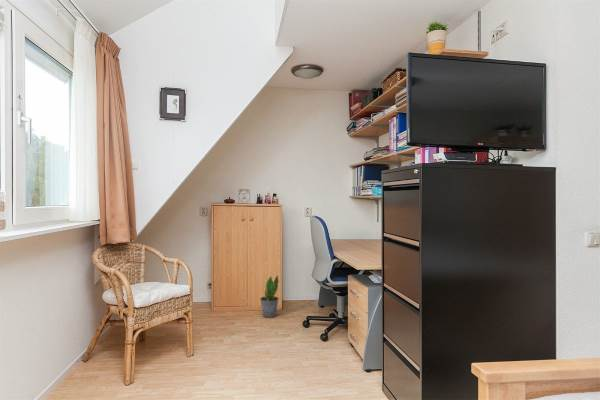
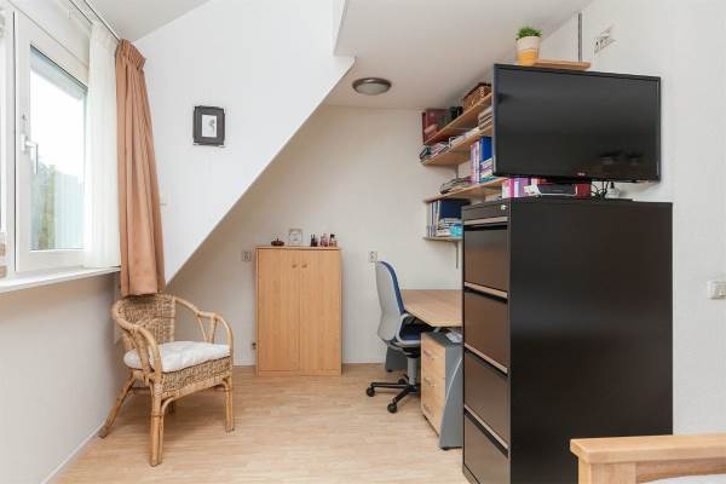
- potted plant [259,274,280,319]
